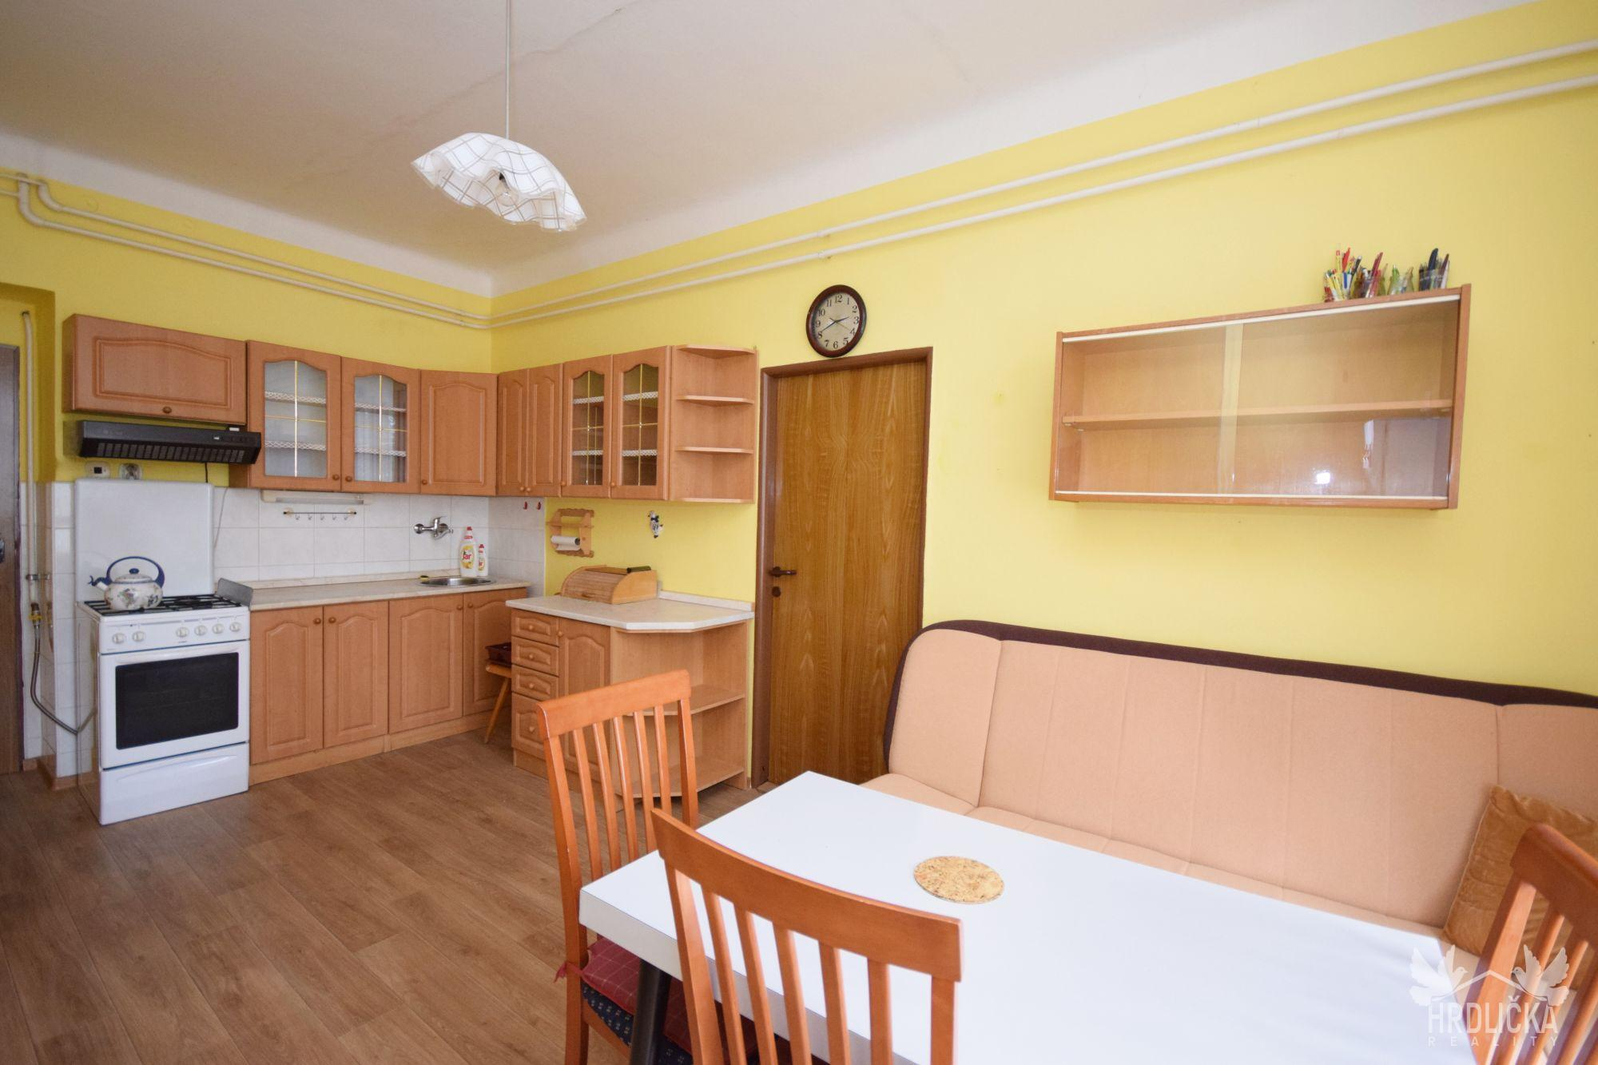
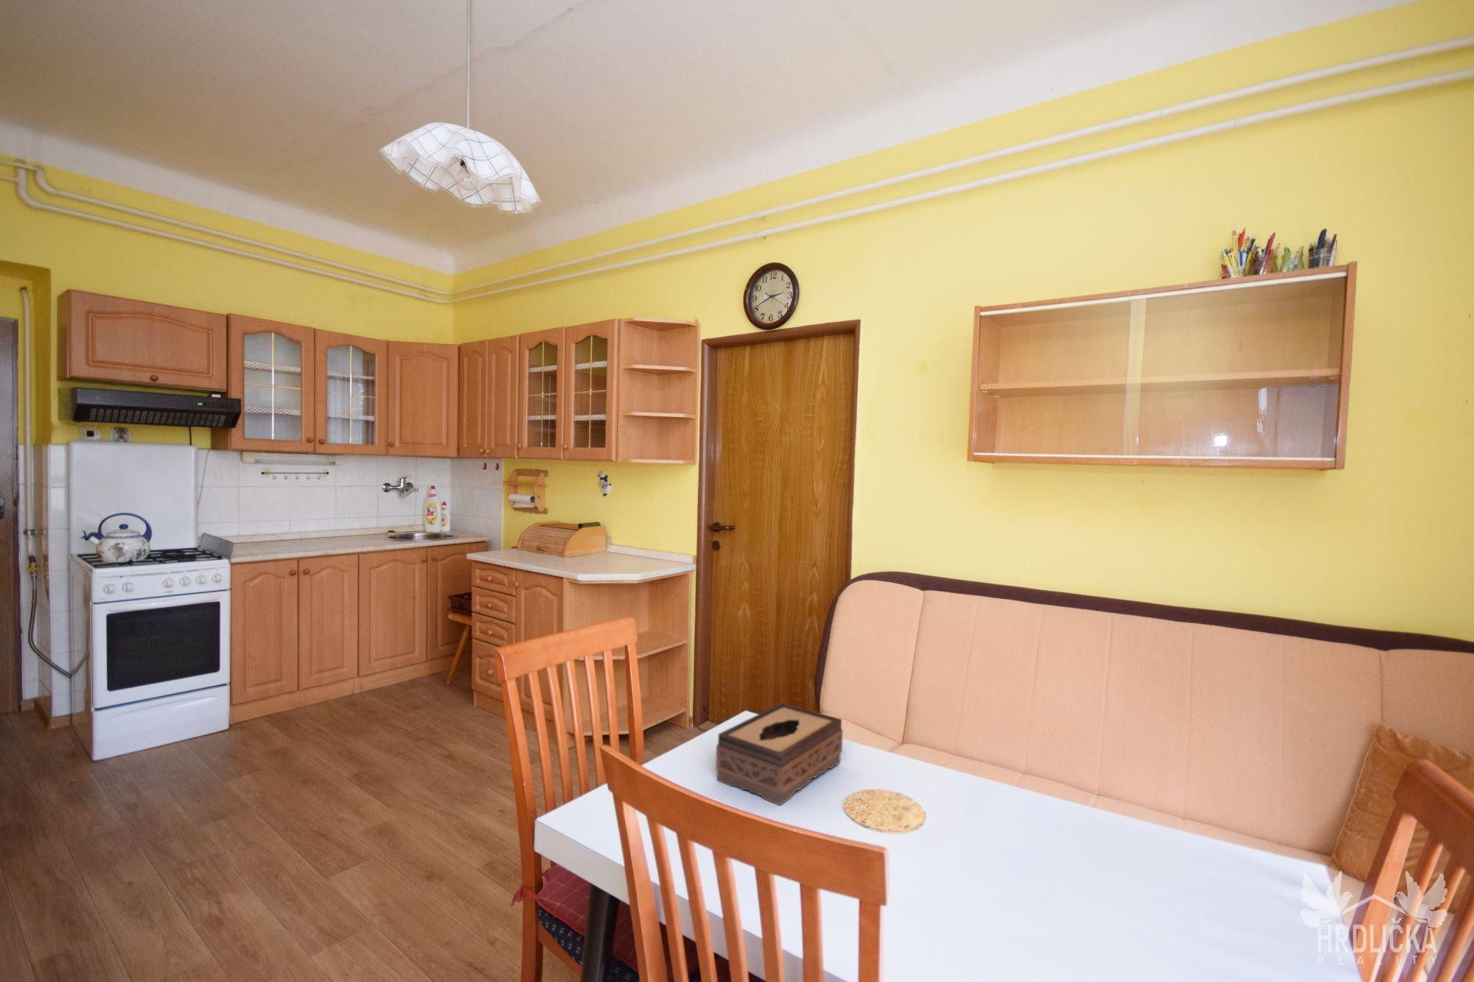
+ tissue box [715,703,844,806]
